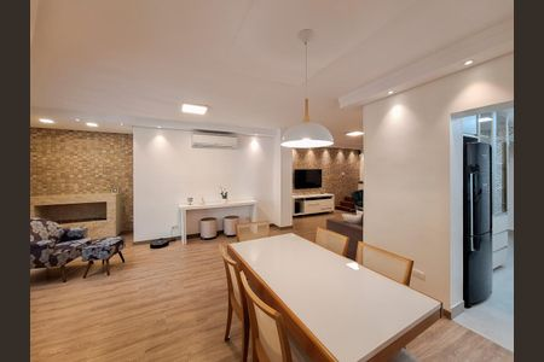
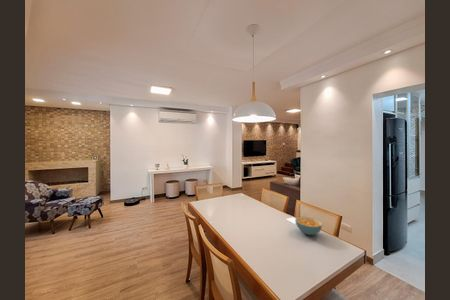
+ cereal bowl [294,216,323,236]
